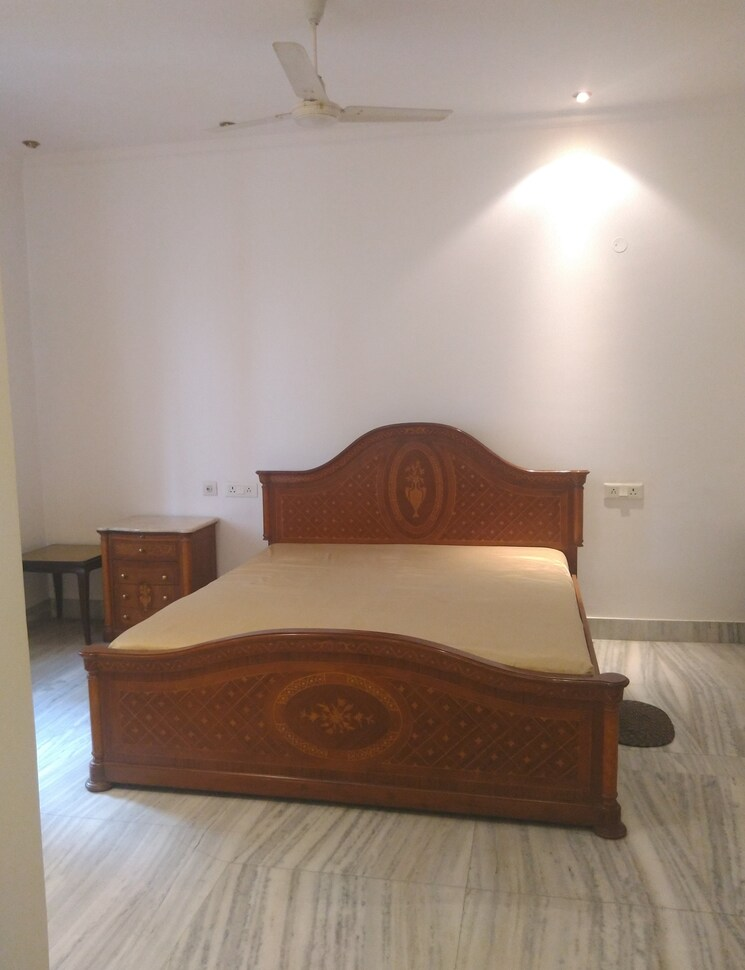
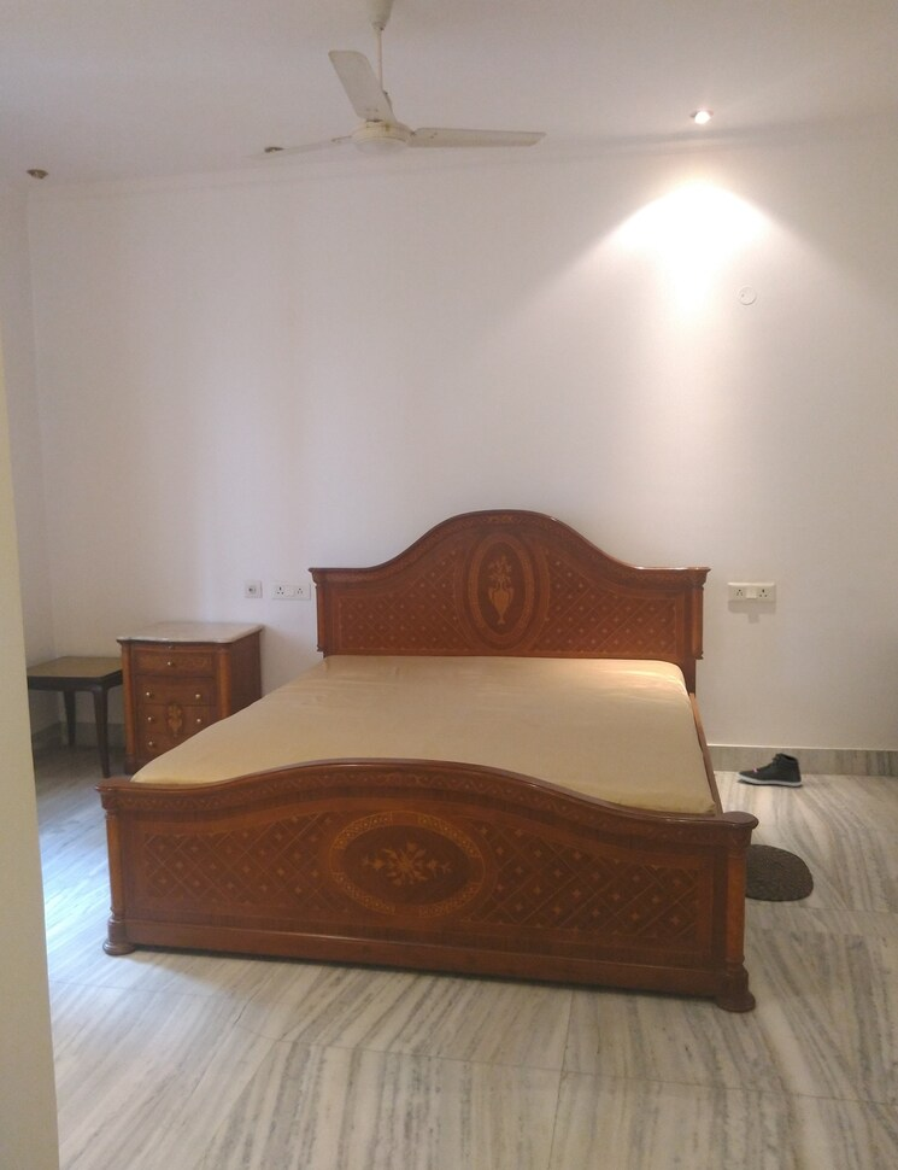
+ sneaker [735,751,803,788]
